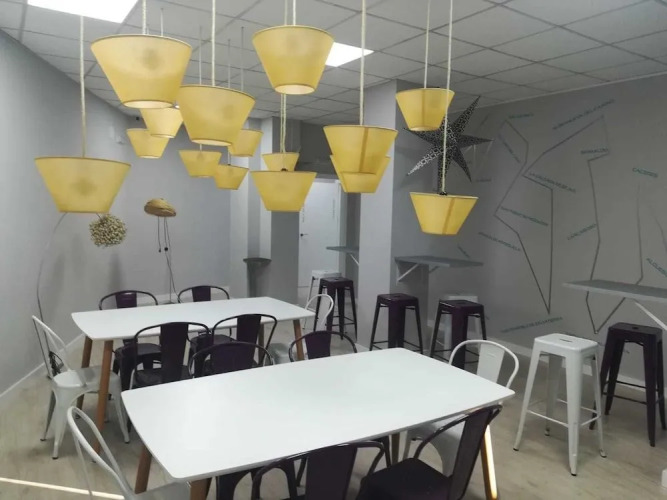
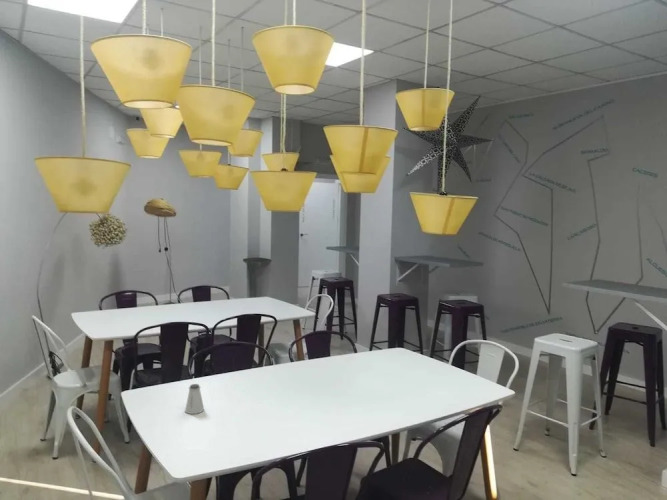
+ saltshaker [184,383,205,415]
